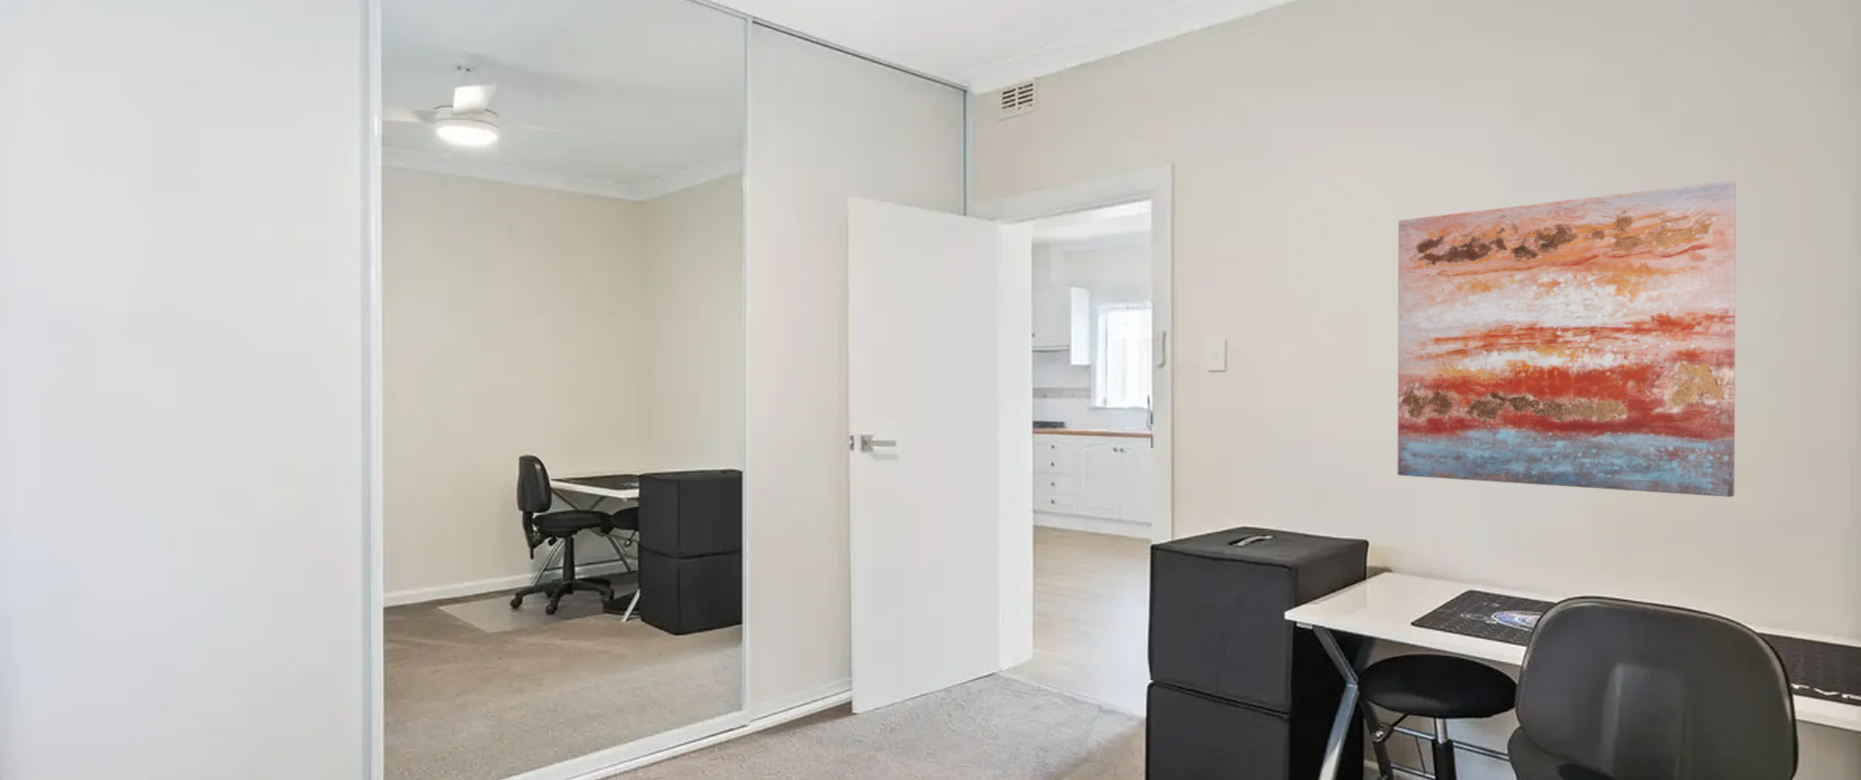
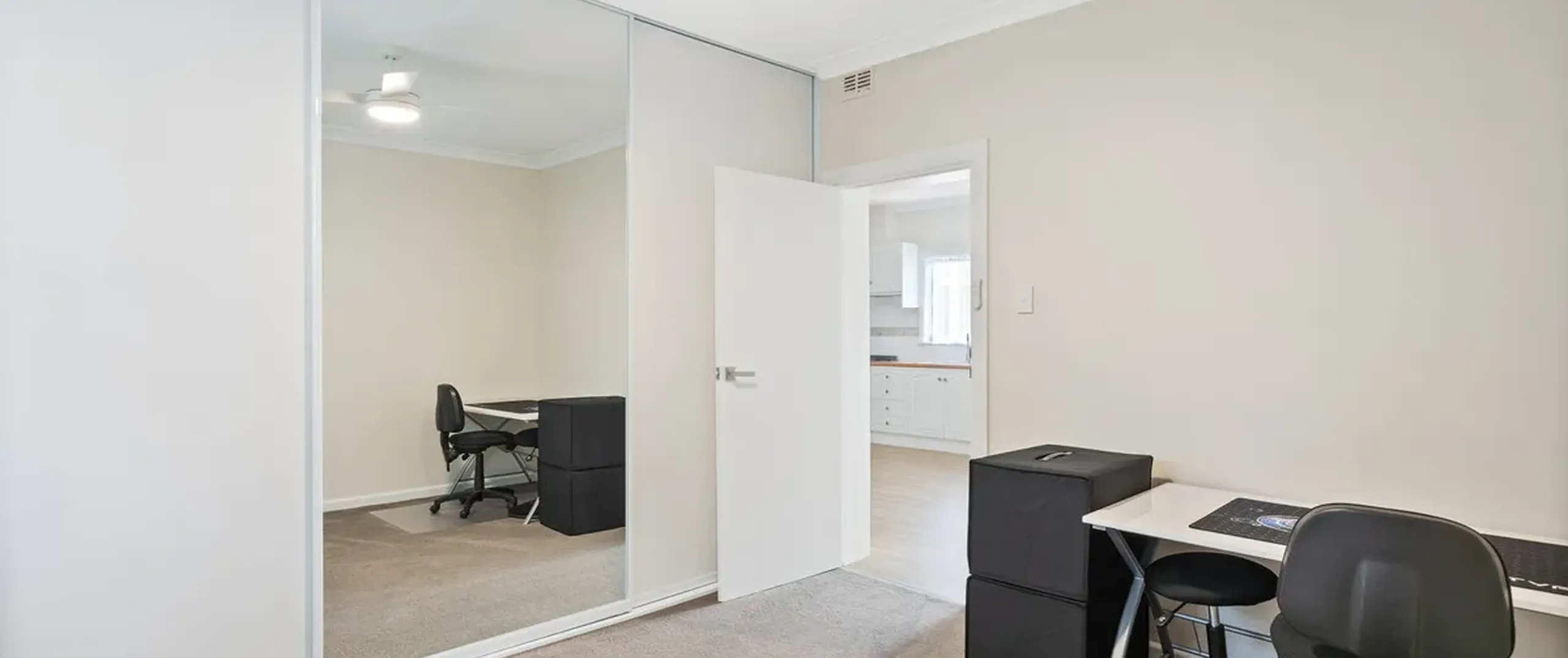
- wall art [1397,180,1736,498]
